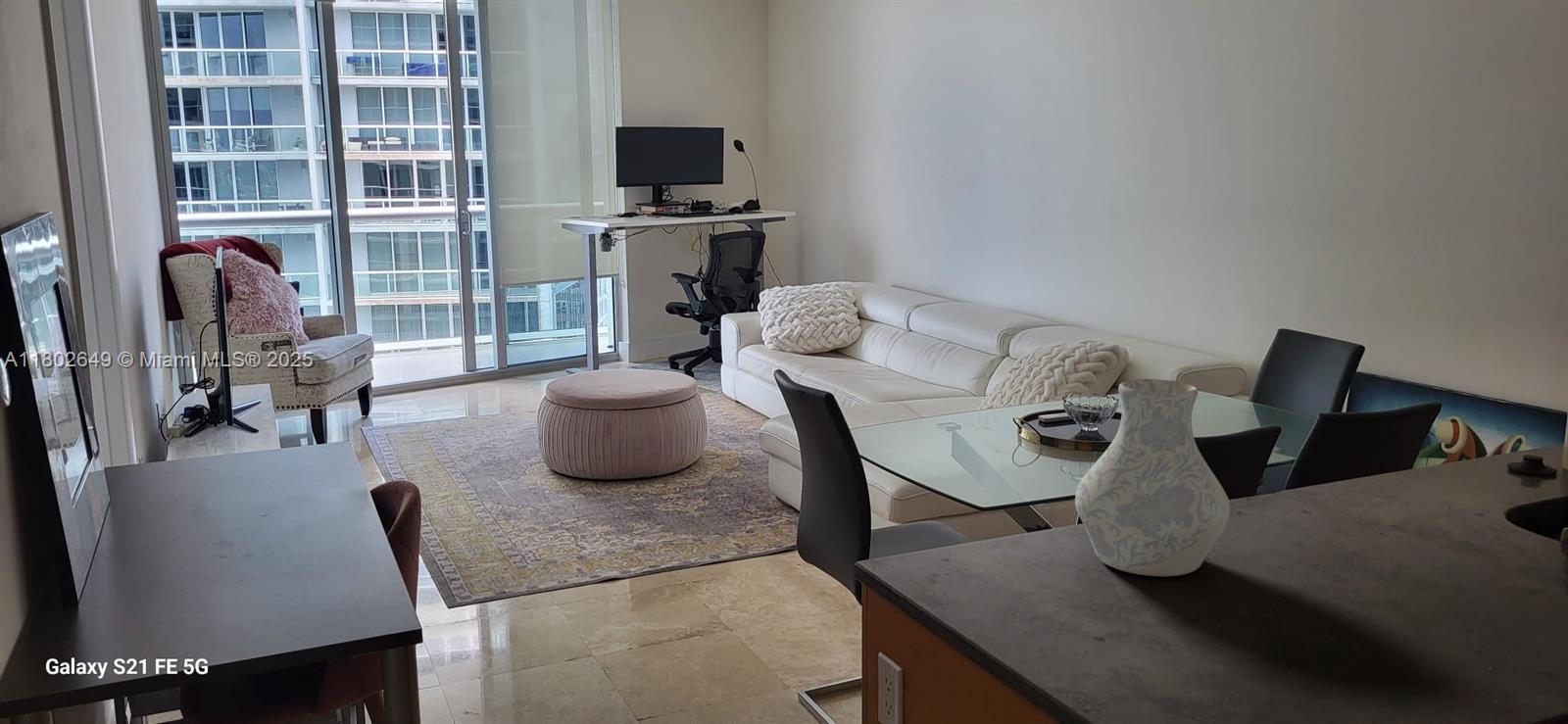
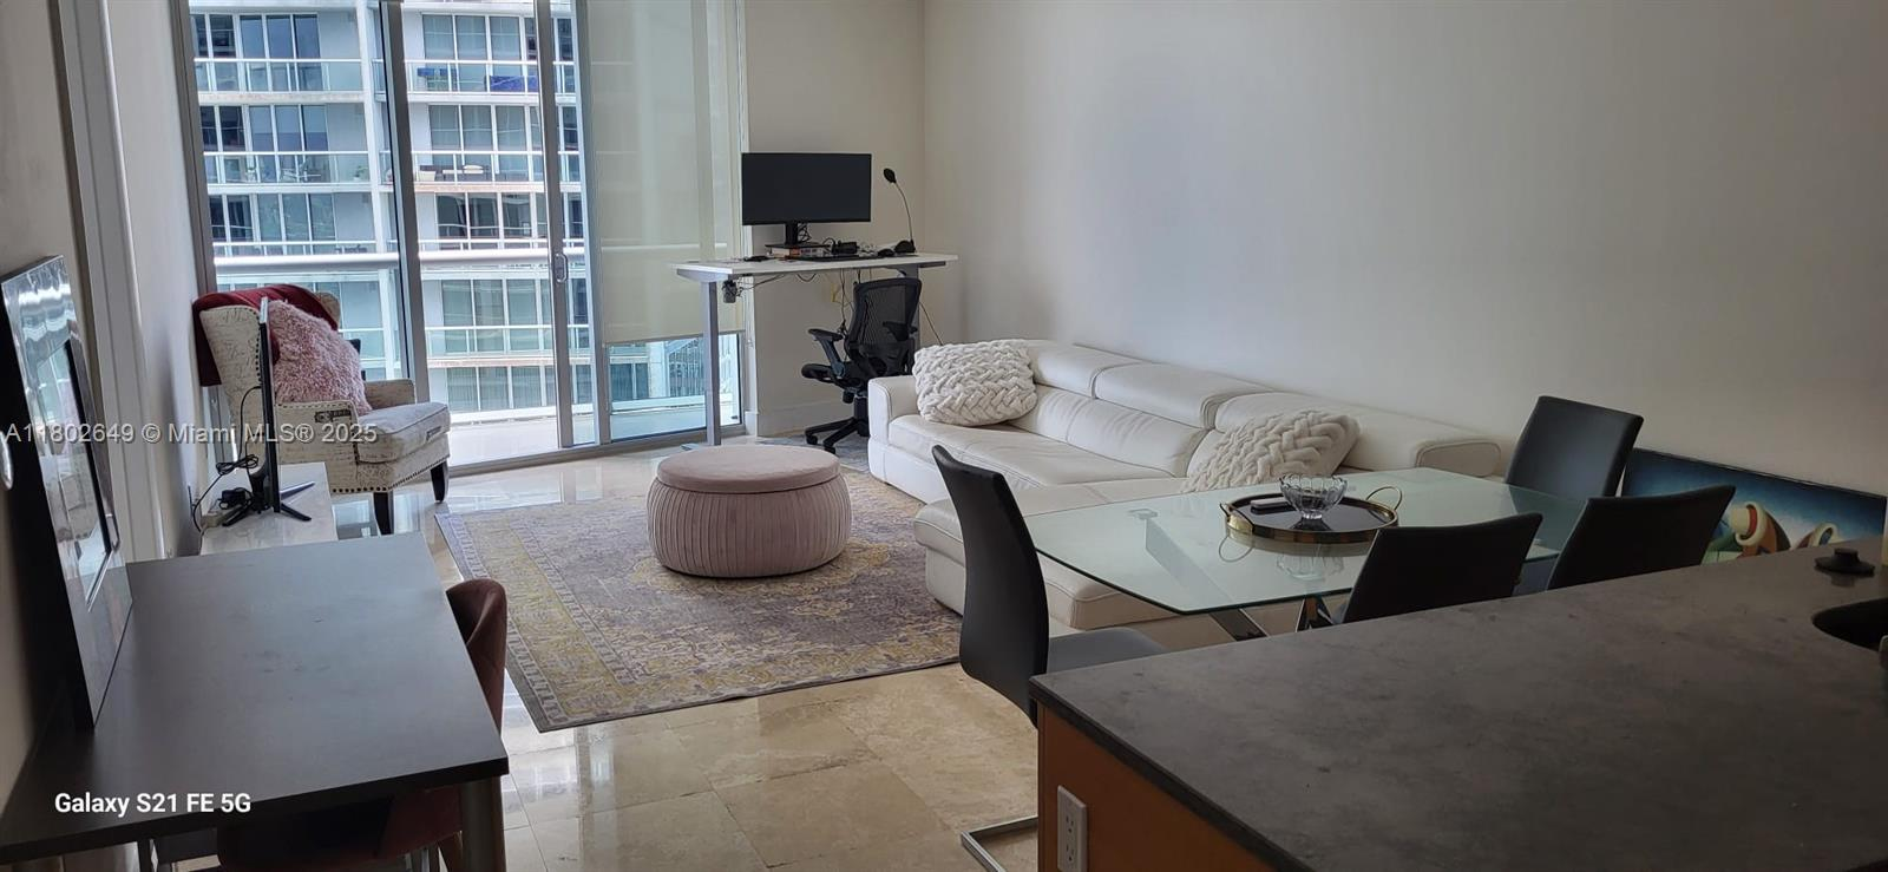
- vase [1074,378,1231,577]
